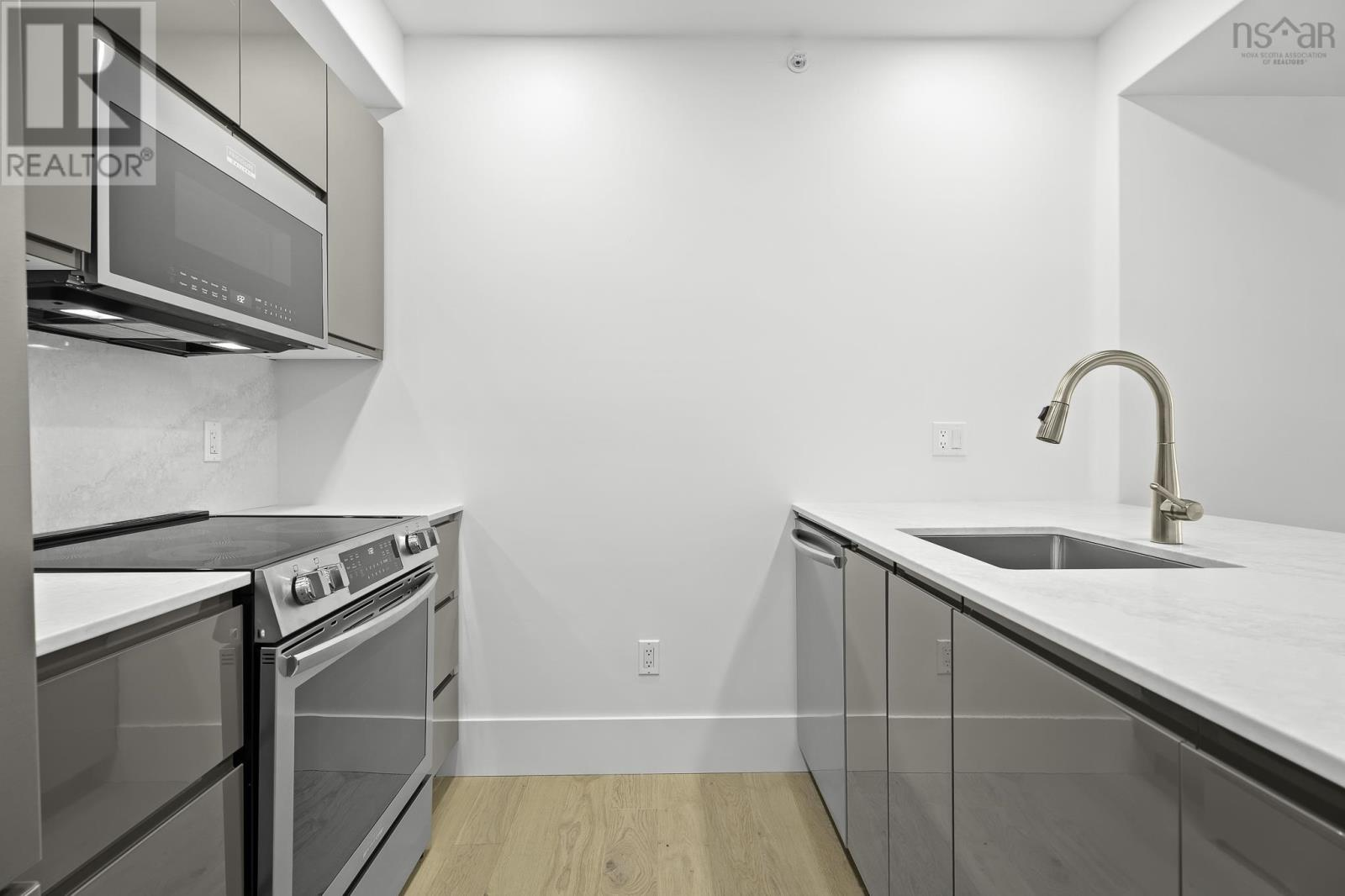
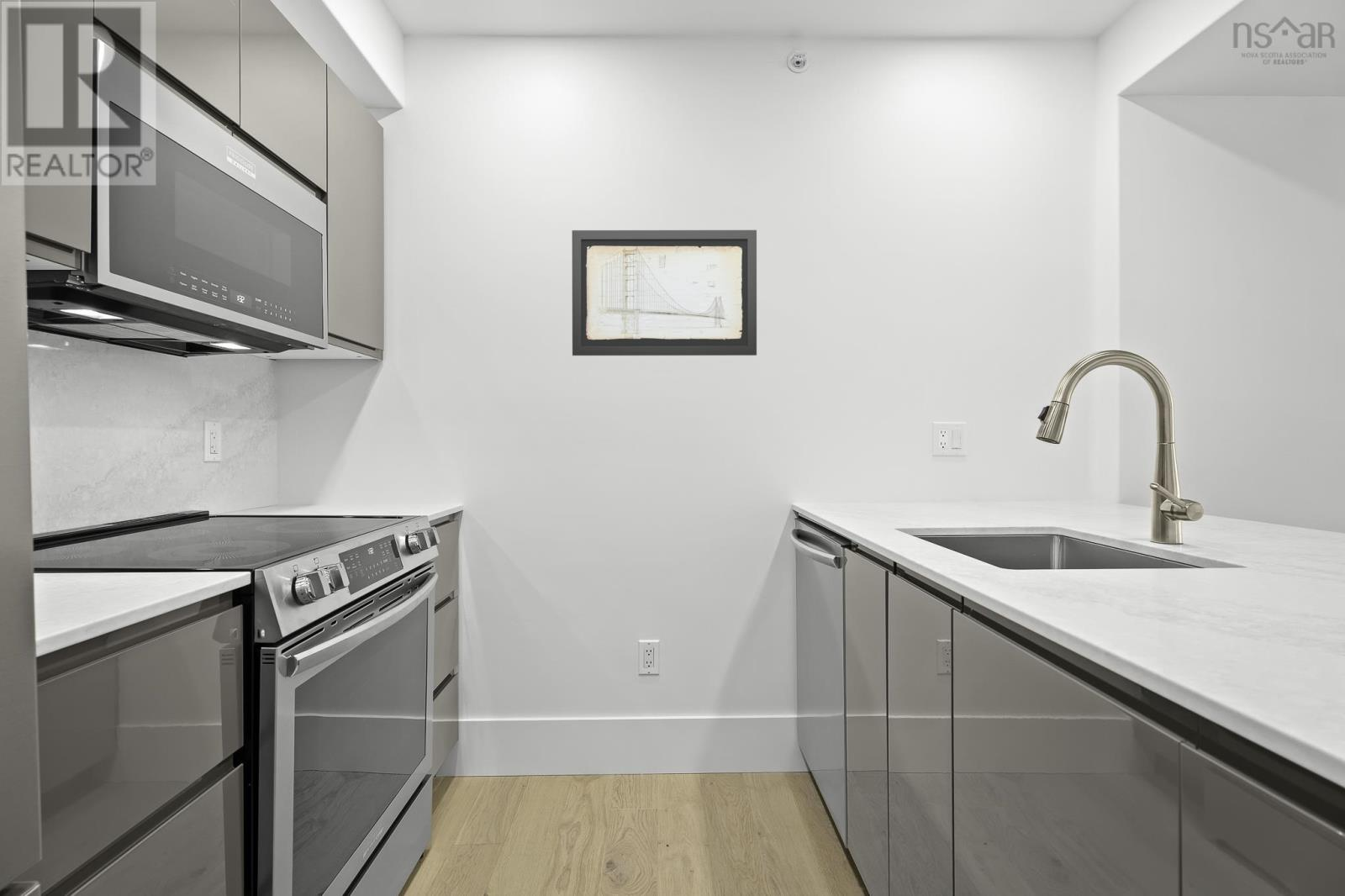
+ wall art [572,229,757,356]
